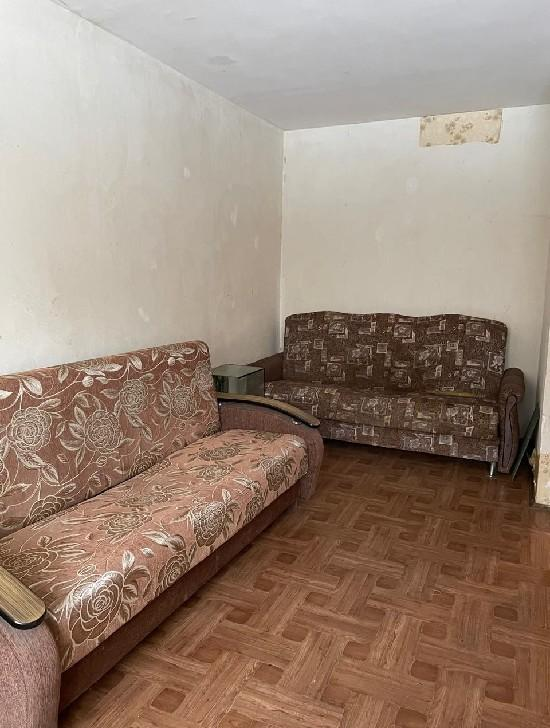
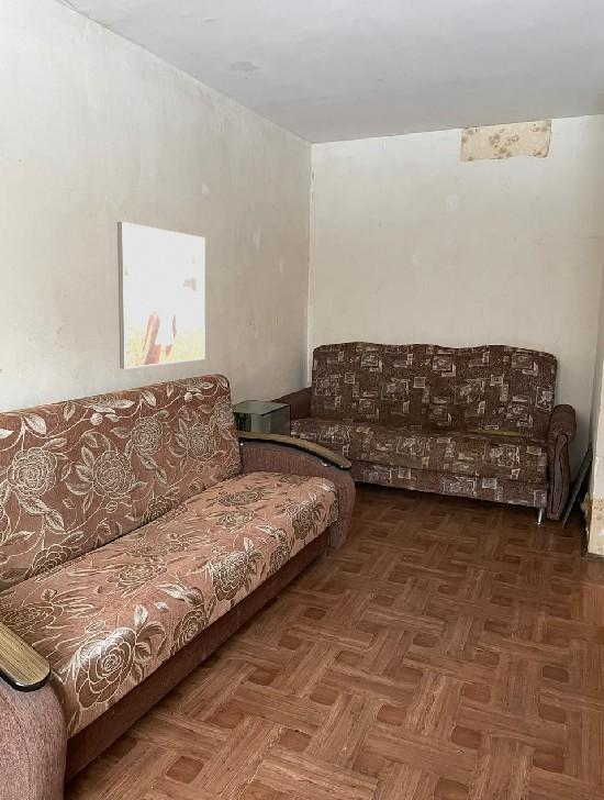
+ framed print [116,221,206,370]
